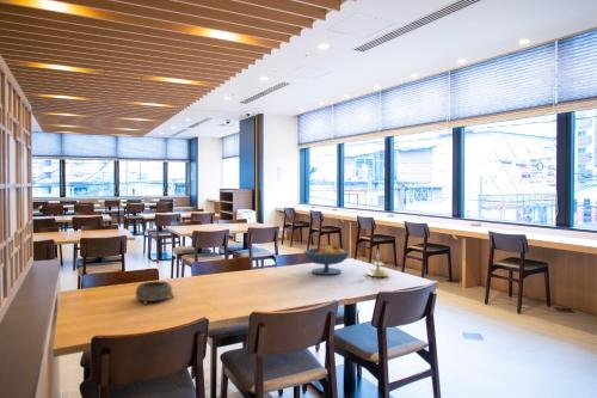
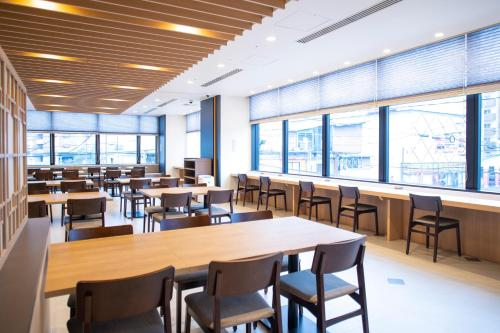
- candle holder [365,249,390,278]
- decorative bowl [135,280,176,305]
- fruit bowl [302,244,351,276]
